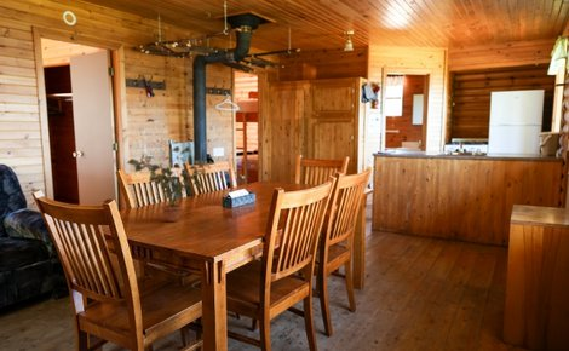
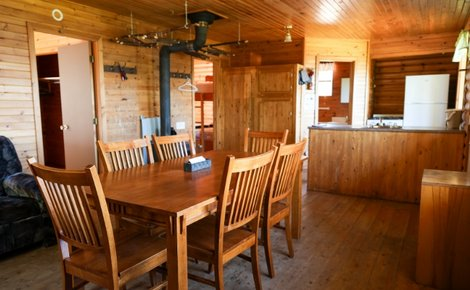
- potted plant [126,145,215,223]
